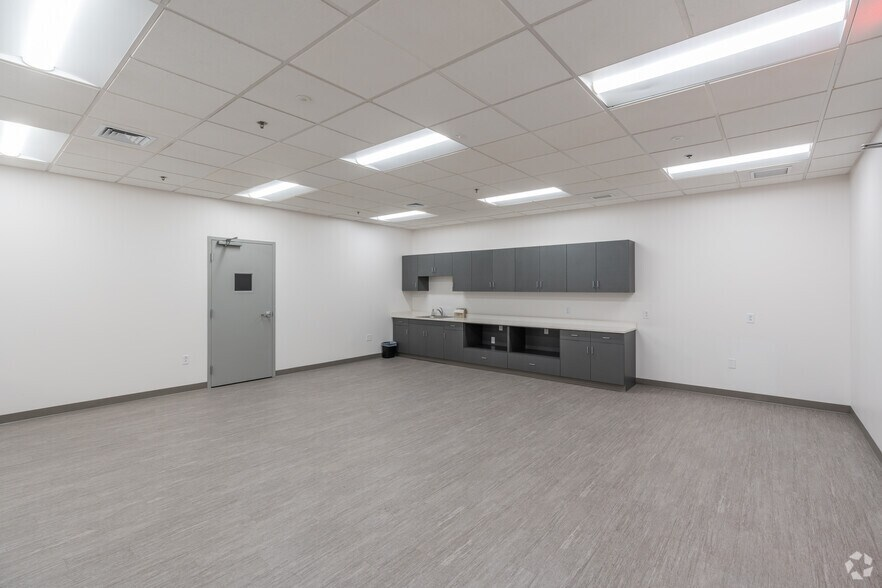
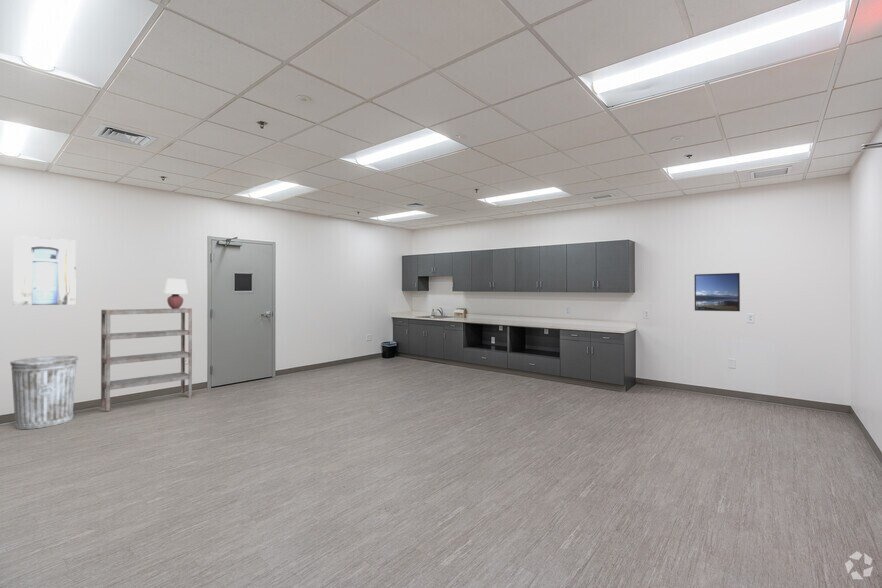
+ wall art [12,235,77,306]
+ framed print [693,272,741,312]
+ trash can [9,355,79,430]
+ shelving unit [100,307,193,412]
+ table lamp [162,278,189,309]
